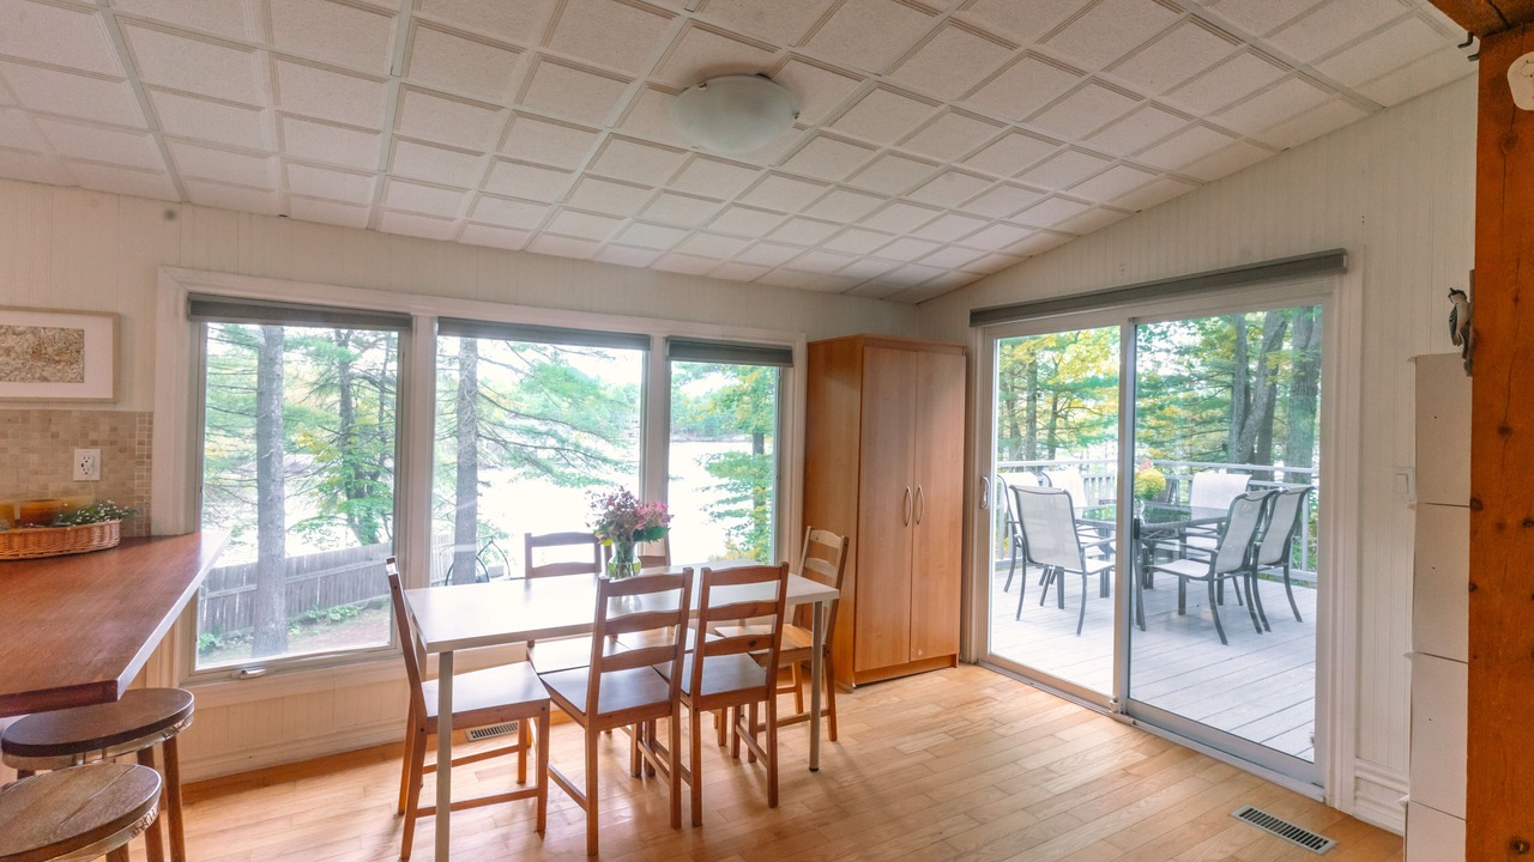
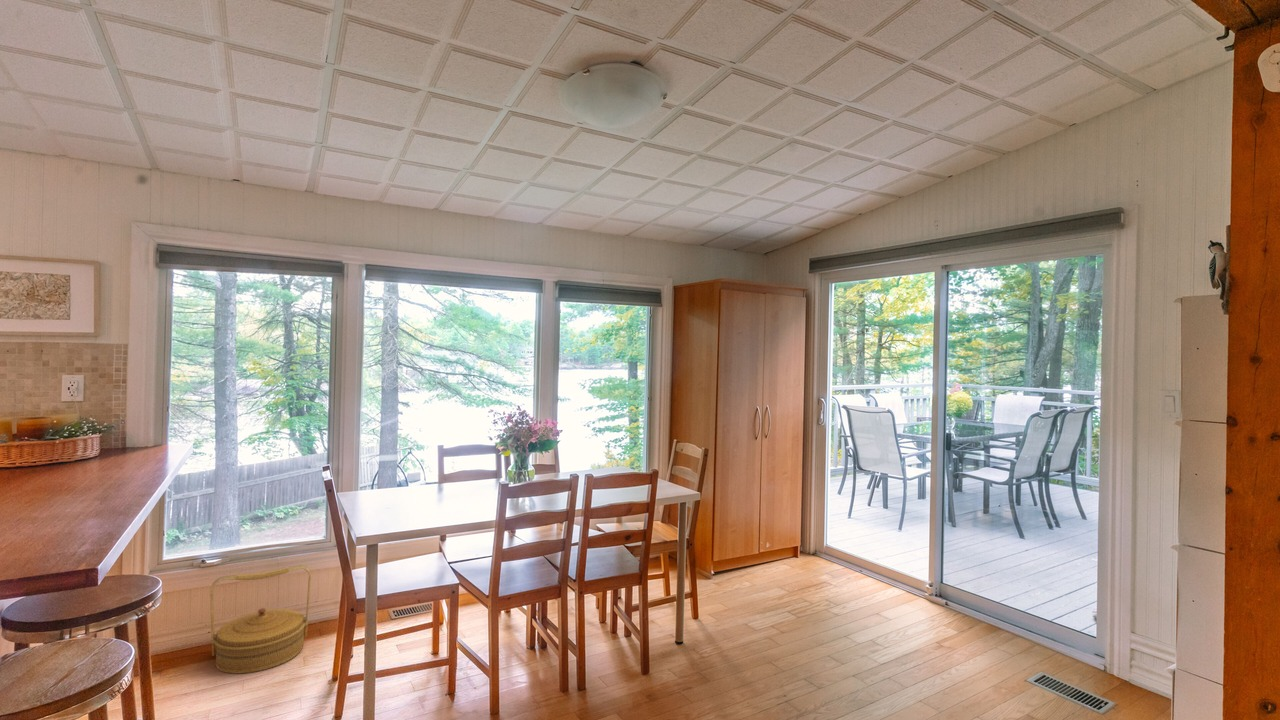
+ woven basket [209,564,312,675]
